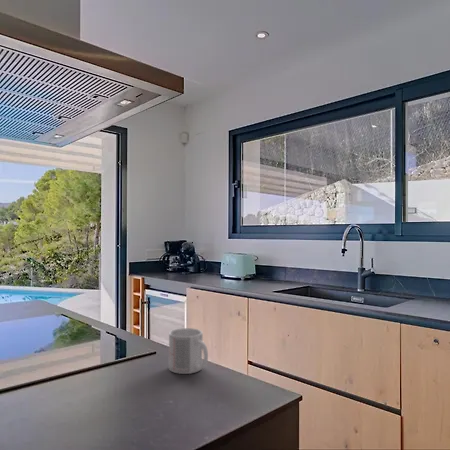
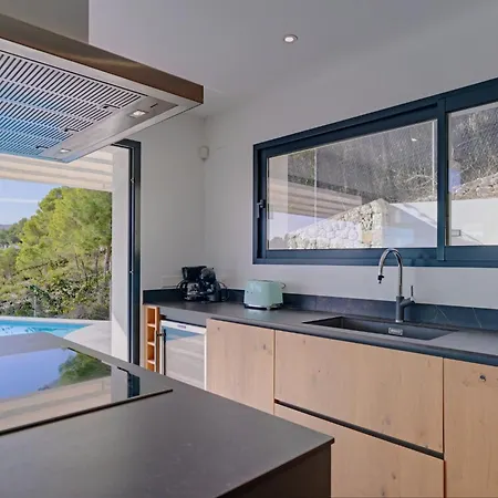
- mug [168,327,209,375]
